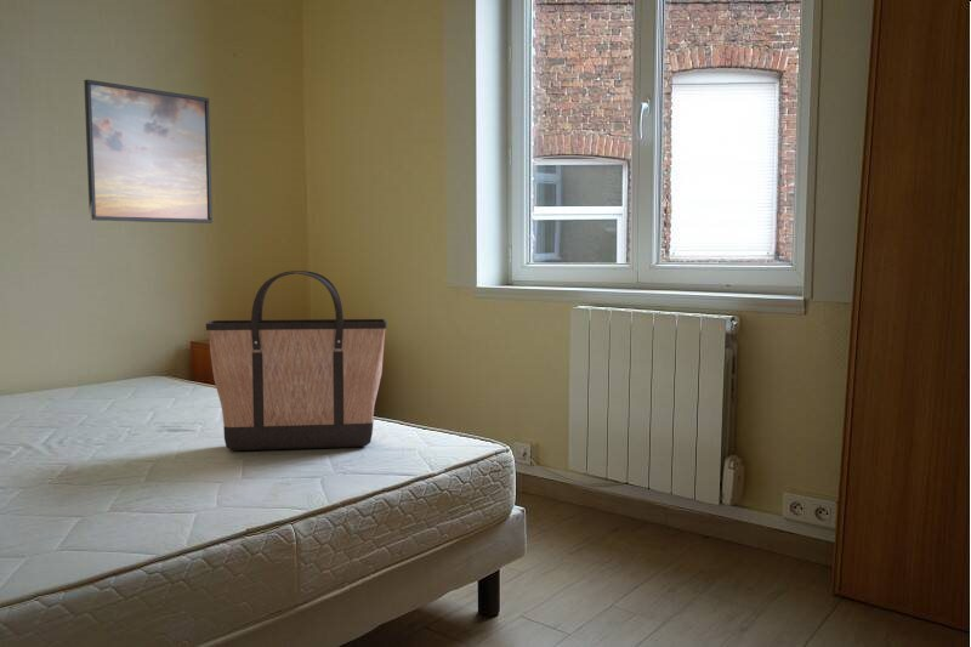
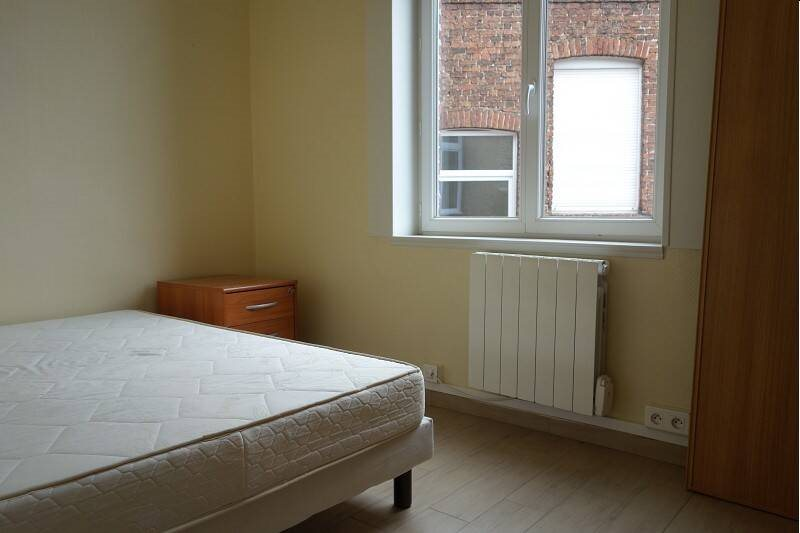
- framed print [83,79,214,225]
- shopping bag [205,269,388,452]
